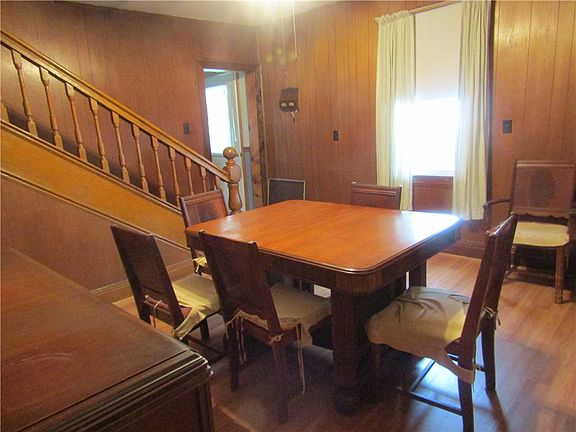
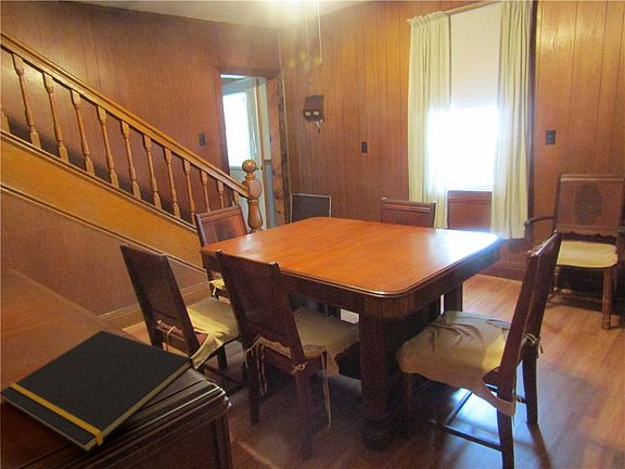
+ notepad [0,329,194,455]
